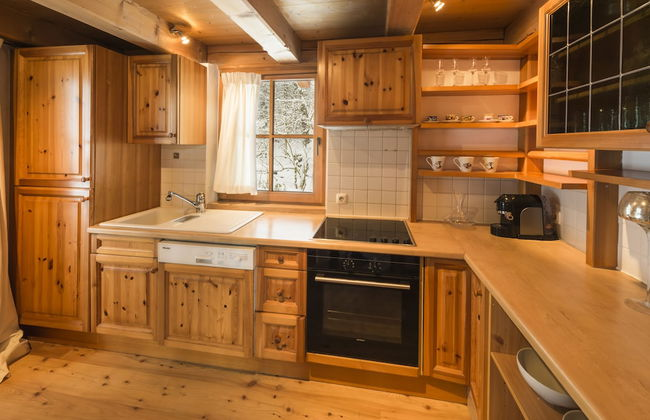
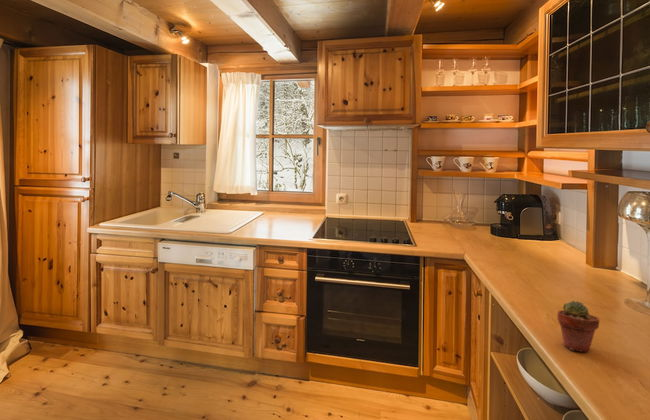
+ potted succulent [556,300,600,353]
